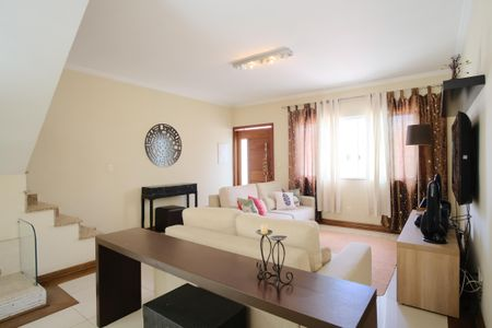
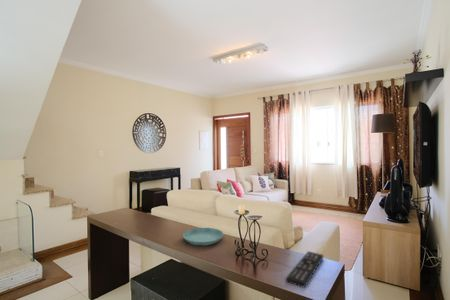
+ remote control [285,250,324,289]
+ saucer [182,227,224,246]
